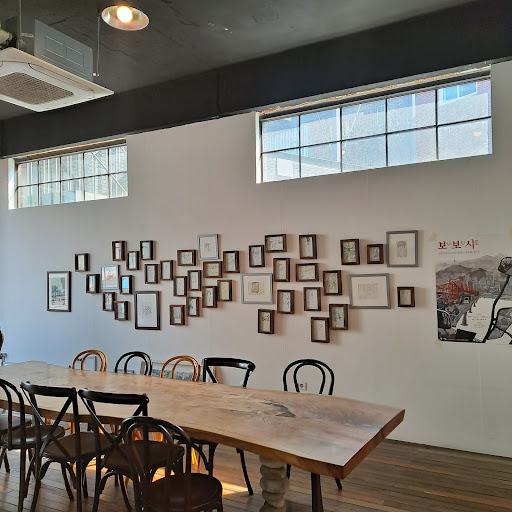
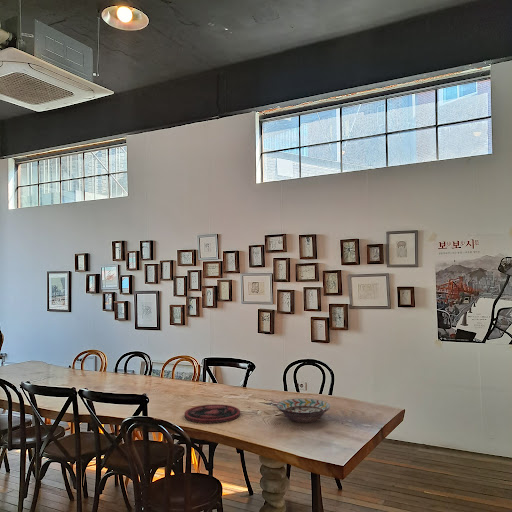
+ decorative bowl [275,397,331,423]
+ plate [183,403,241,424]
